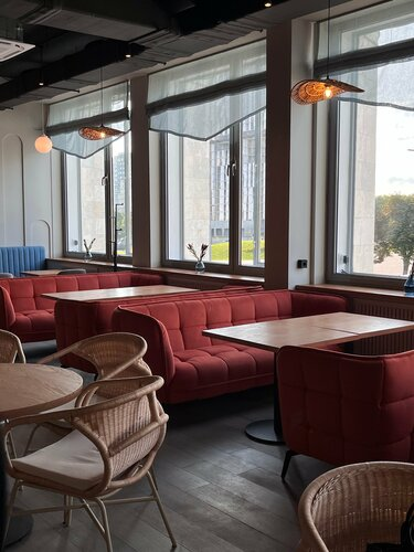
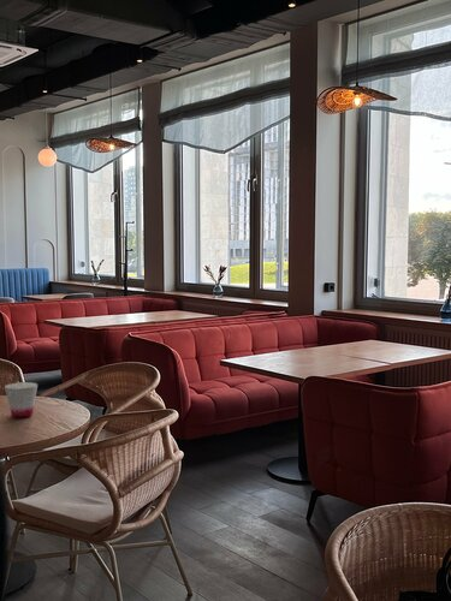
+ cup [4,381,38,418]
